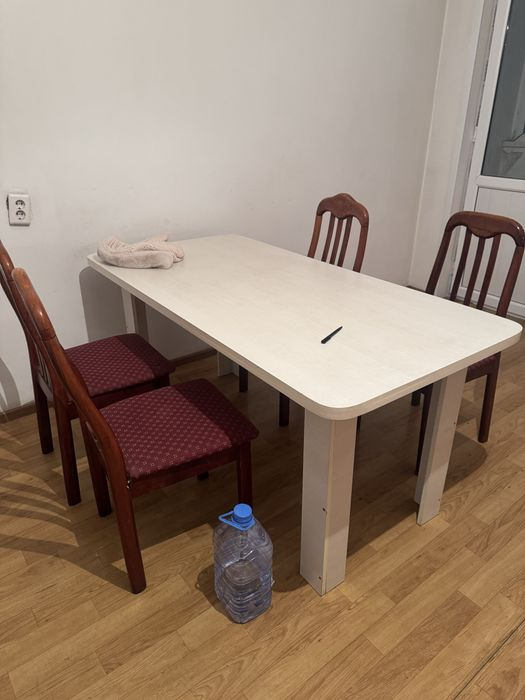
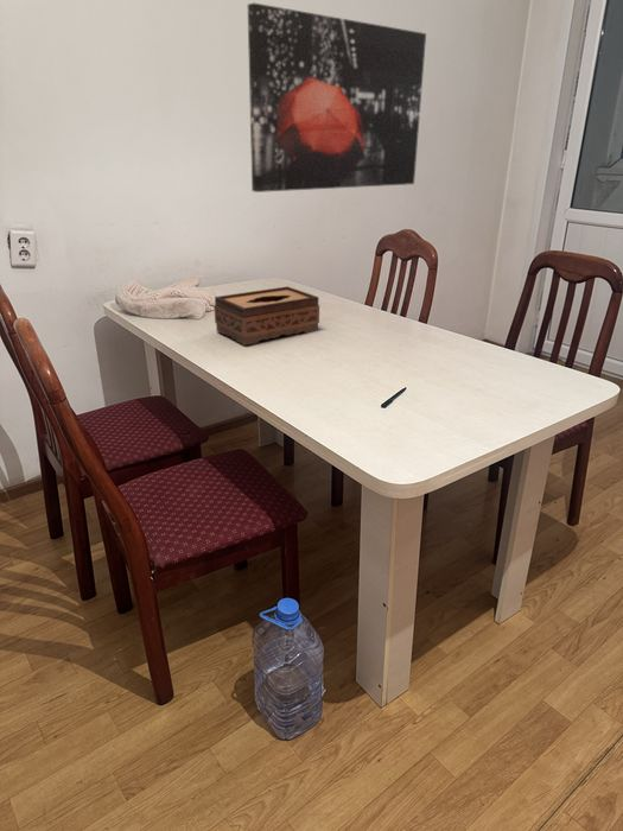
+ wall art [247,2,427,194]
+ tissue box [214,285,320,347]
